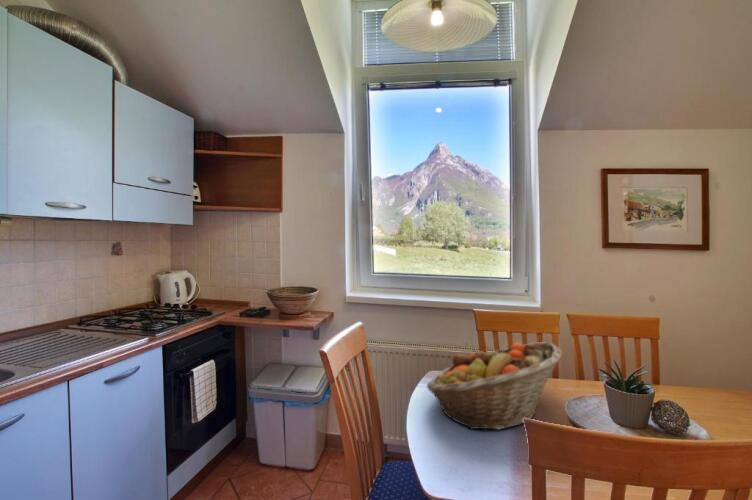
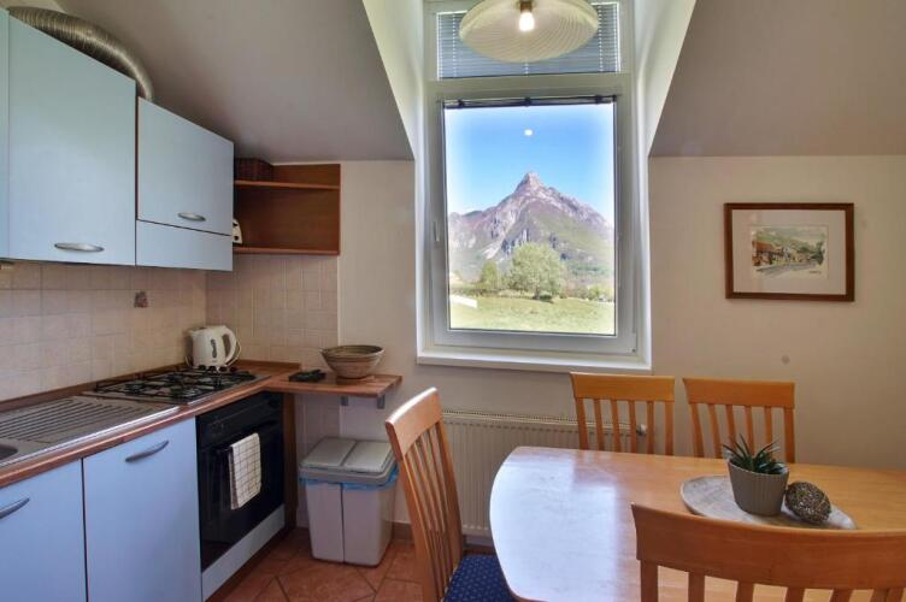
- fruit basket [426,341,563,431]
